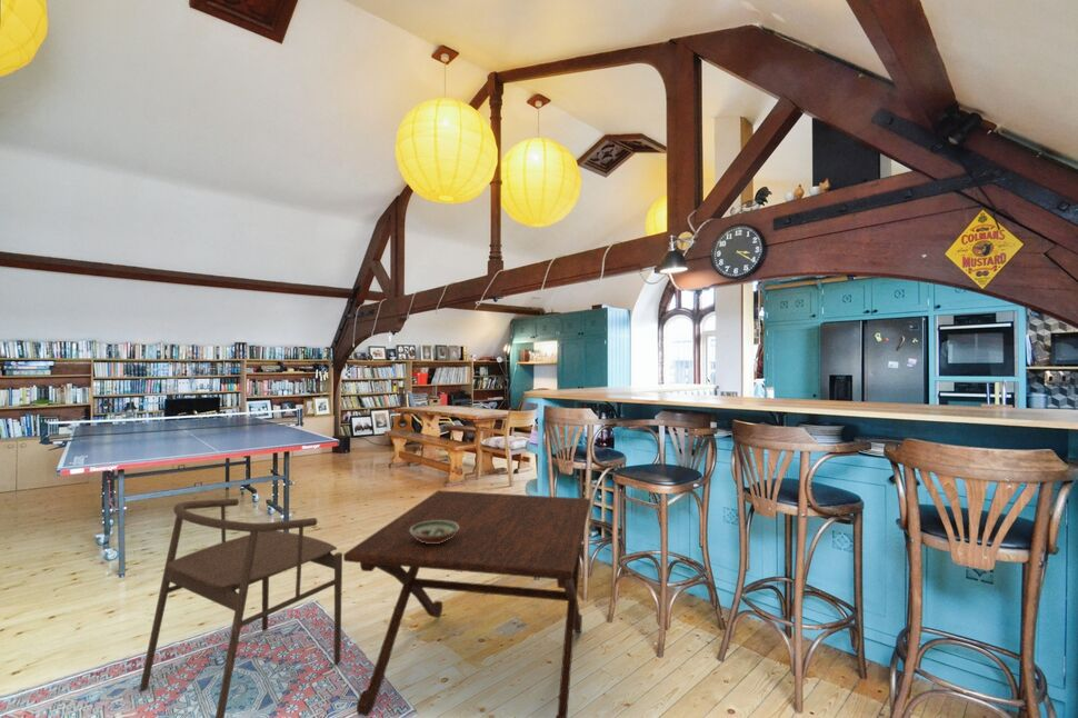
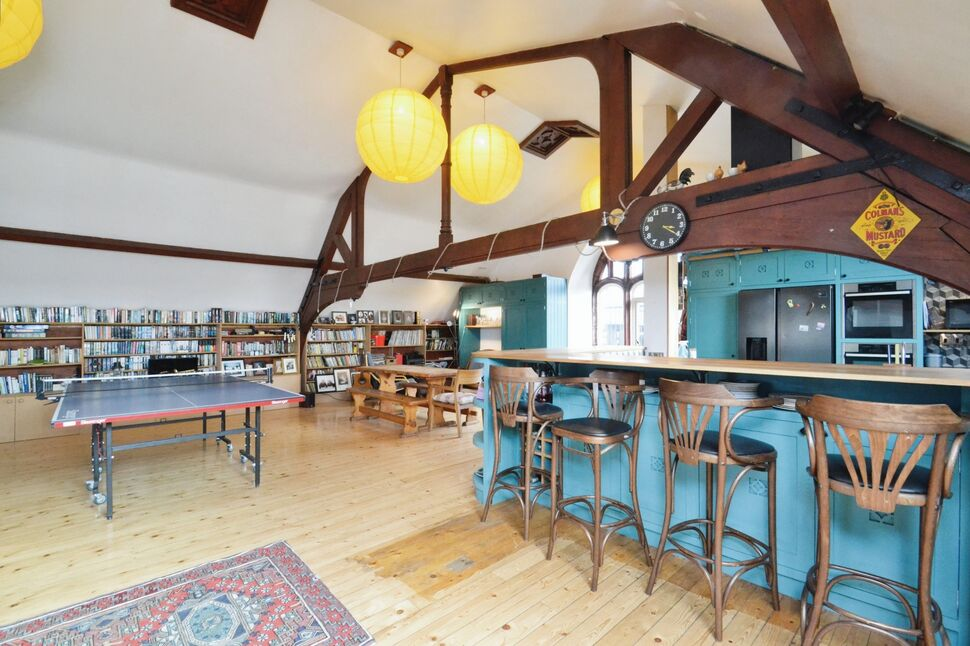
- side table [342,489,591,718]
- armchair [139,498,343,718]
- decorative bowl [410,520,459,544]
